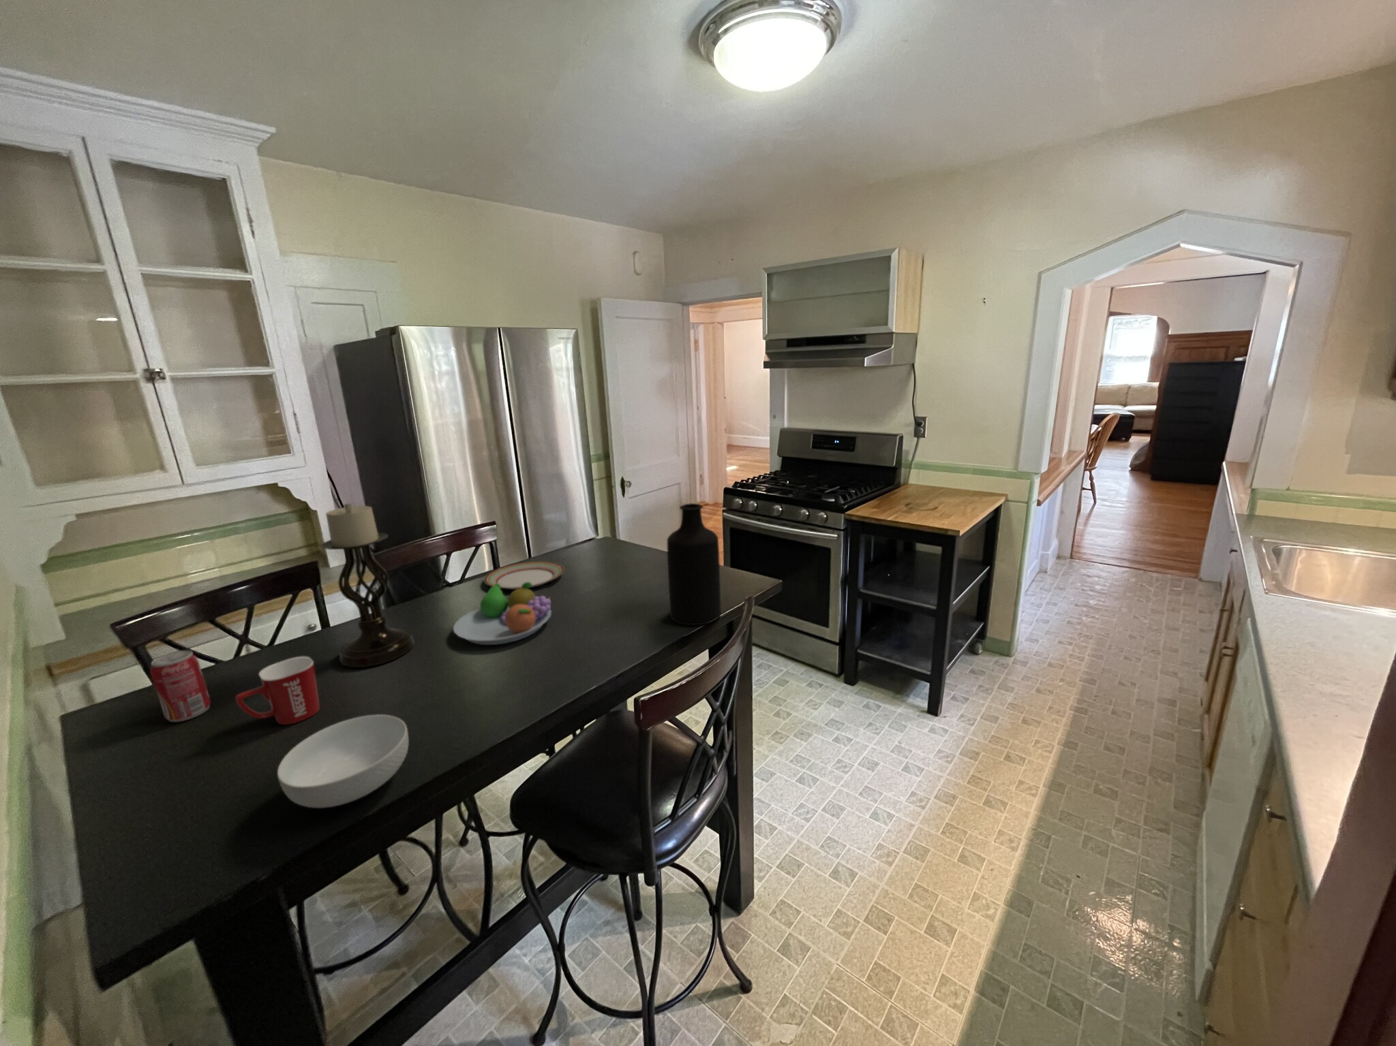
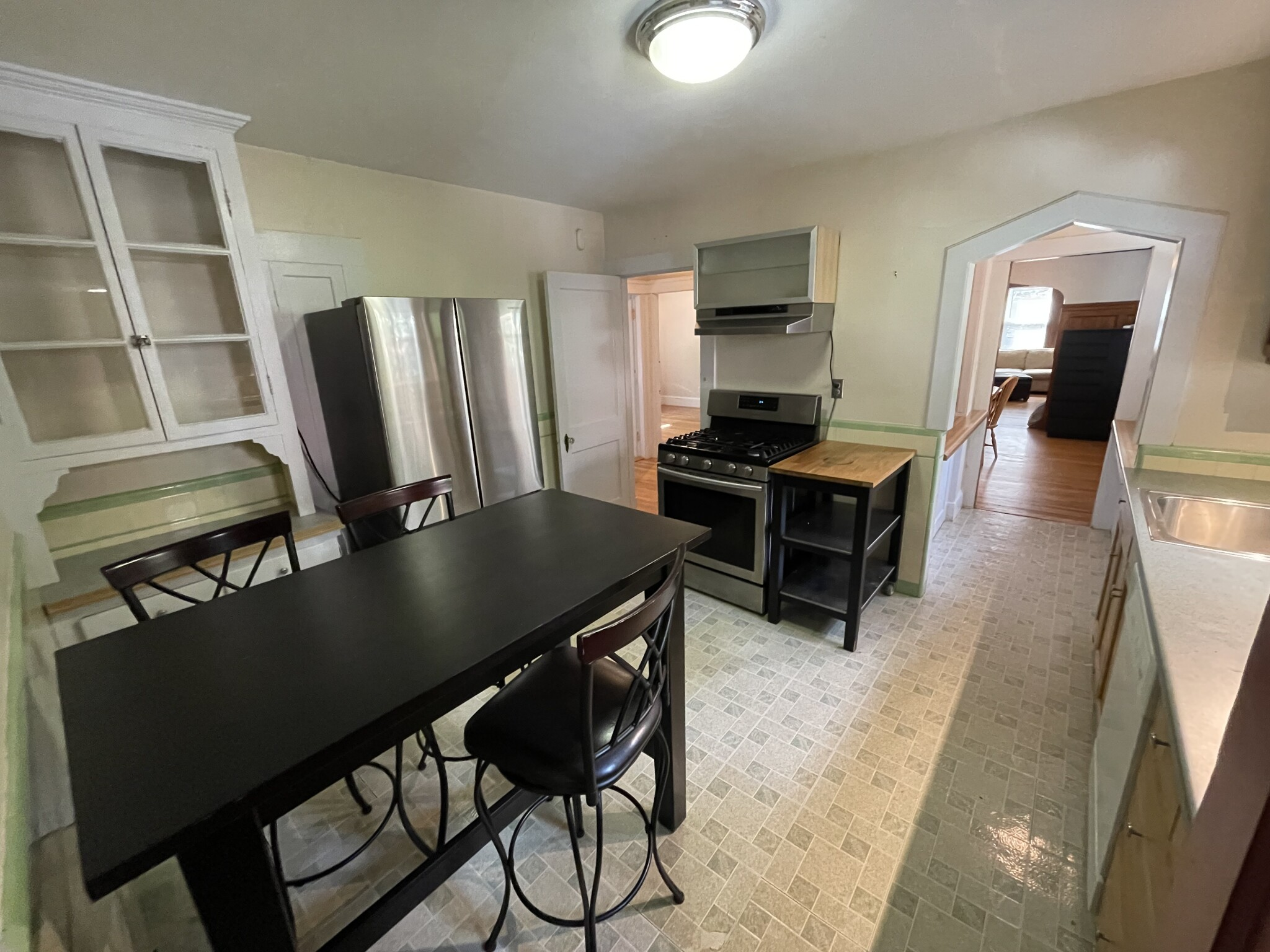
- plate [484,560,565,590]
- bottle [666,502,722,626]
- beverage can [149,649,211,723]
- candle holder [320,502,416,668]
- mug [234,656,320,725]
- cereal bowl [277,714,410,809]
- fruit bowl [453,582,552,646]
